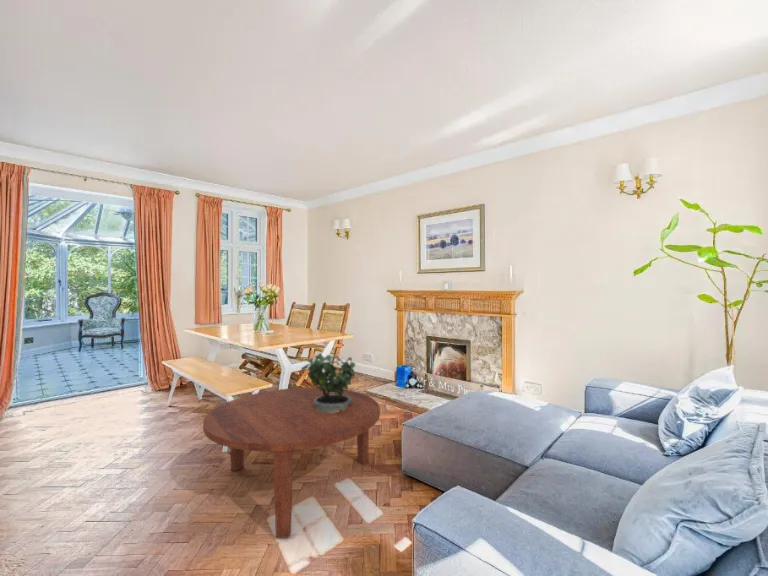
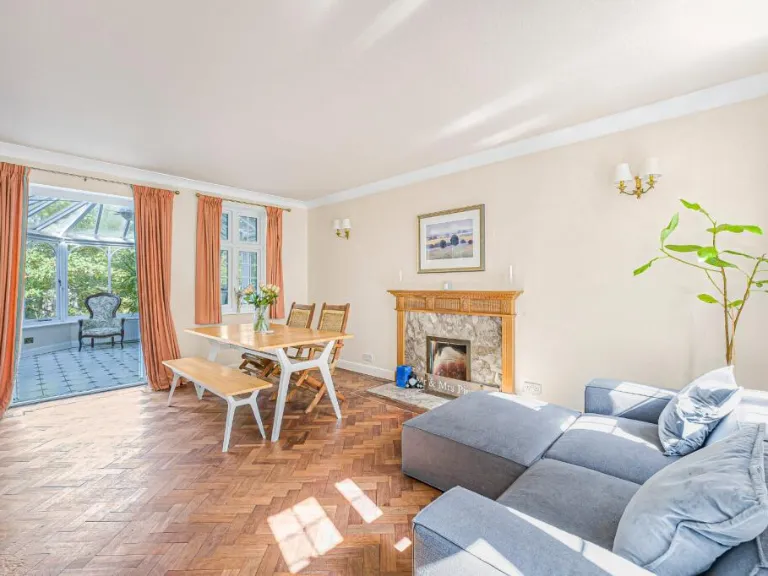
- potted plant [300,347,356,413]
- coffee table [202,386,381,539]
